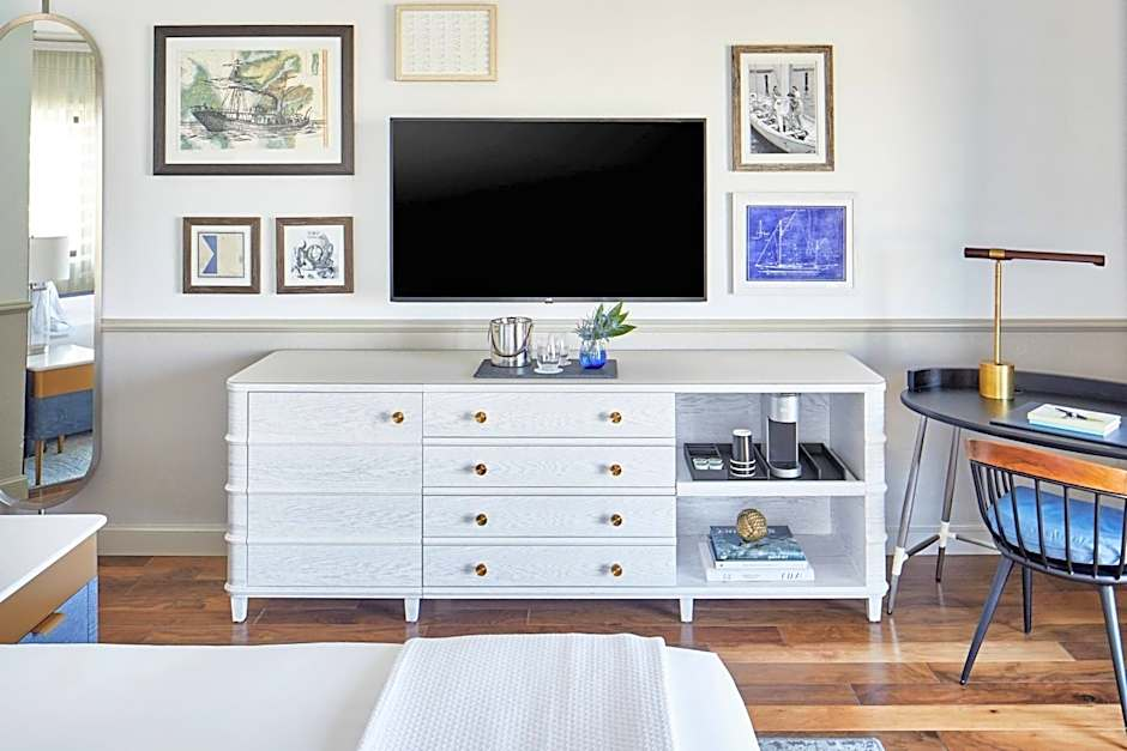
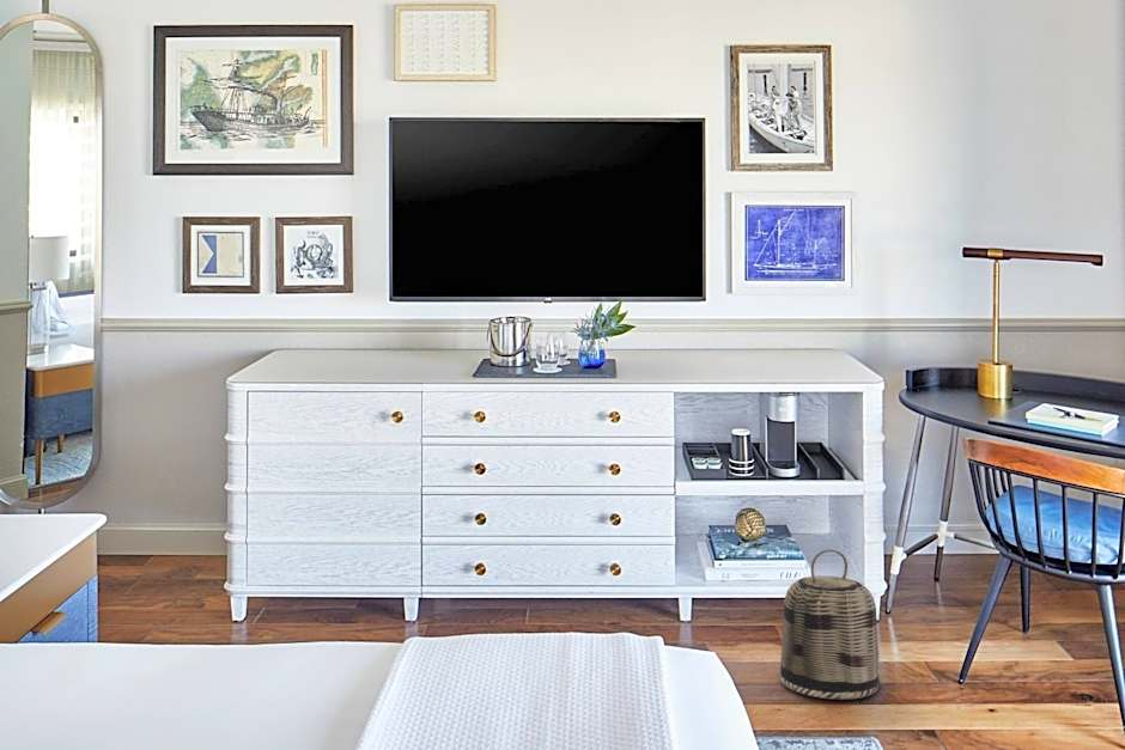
+ basket [778,549,881,701]
